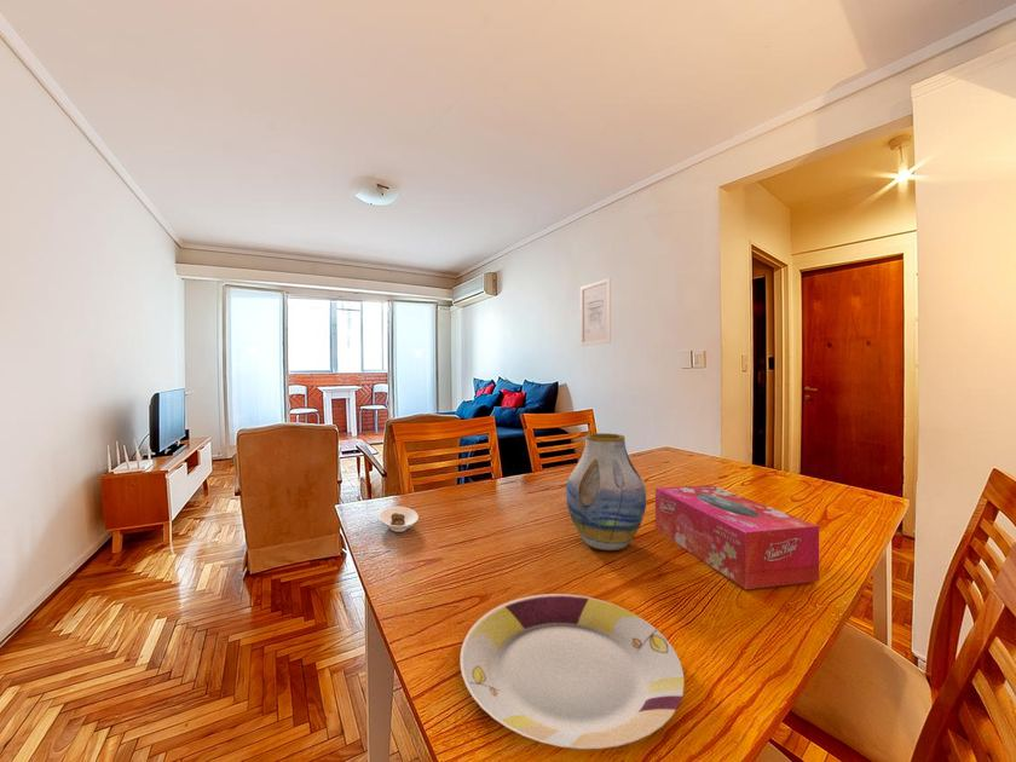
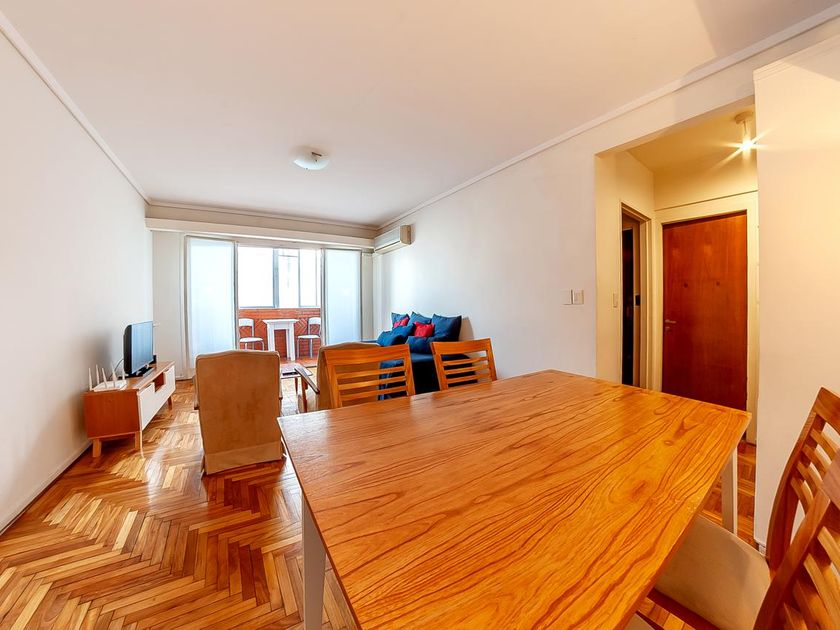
- tissue box [654,484,820,590]
- wall art [579,277,612,347]
- plate [460,593,686,750]
- saucer [377,506,420,533]
- vase [565,432,647,552]
